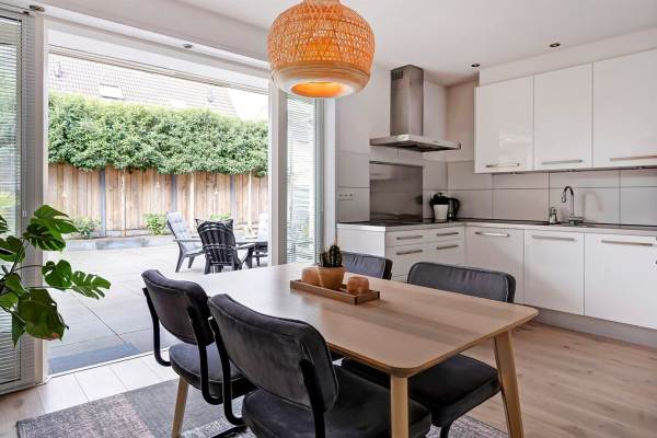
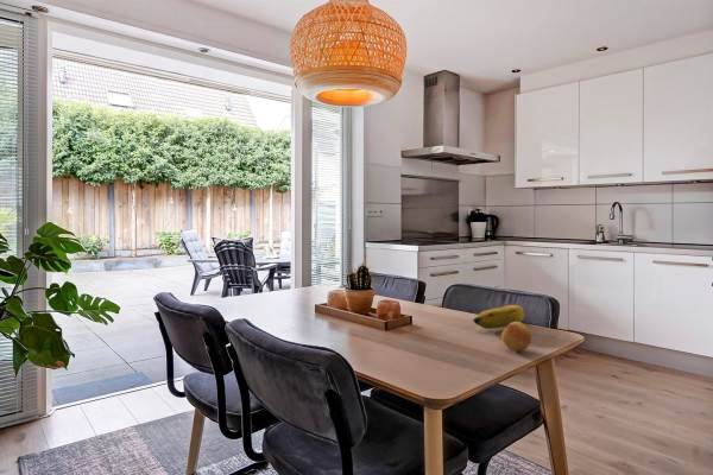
+ banana [472,304,525,330]
+ fruit [500,322,532,352]
